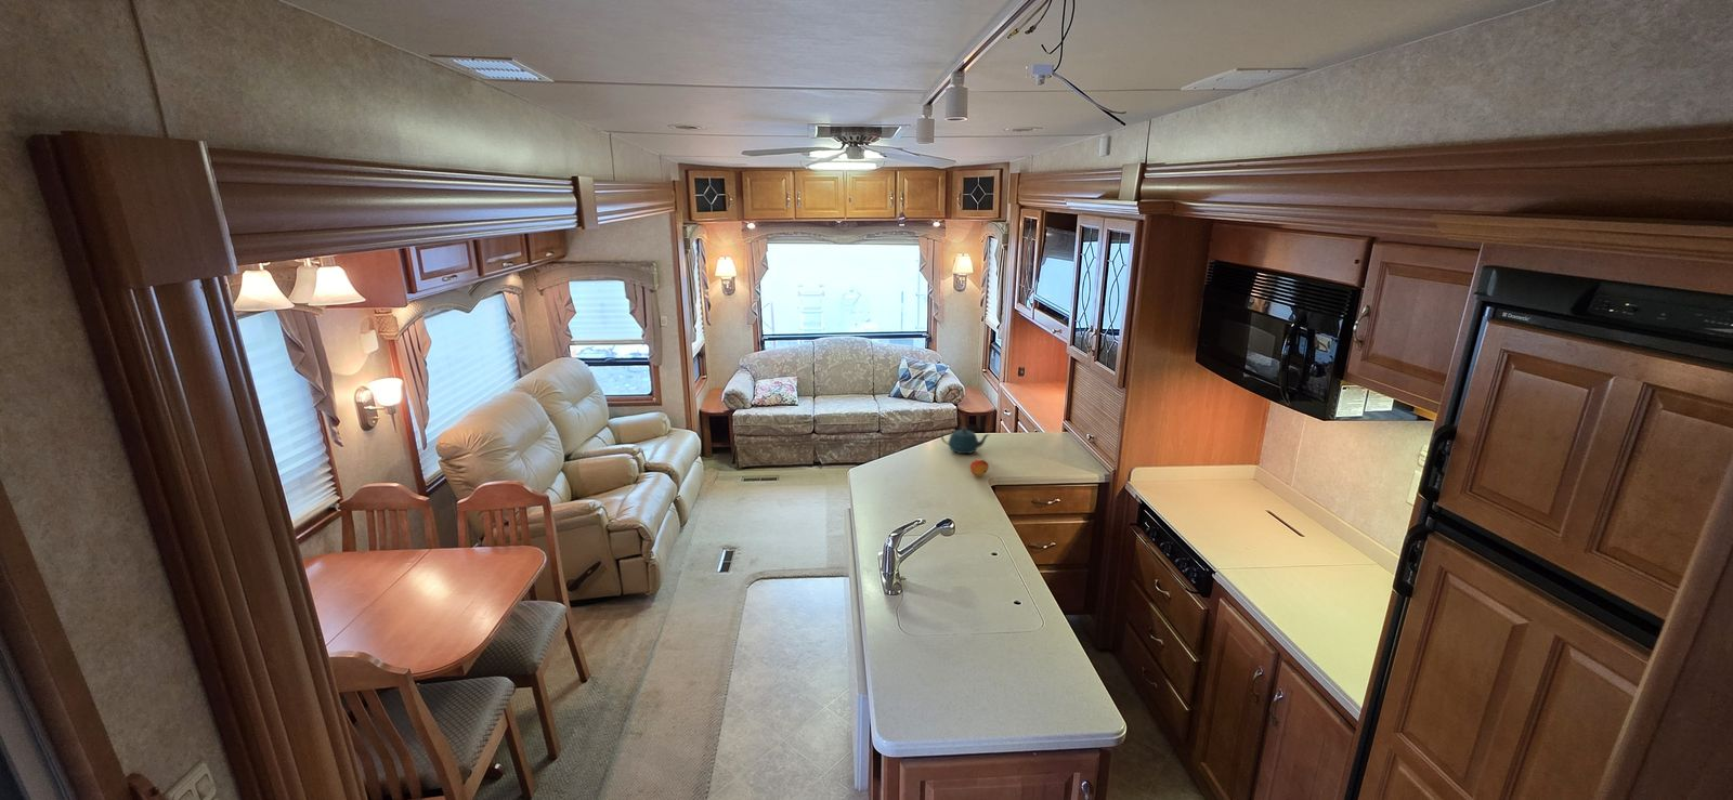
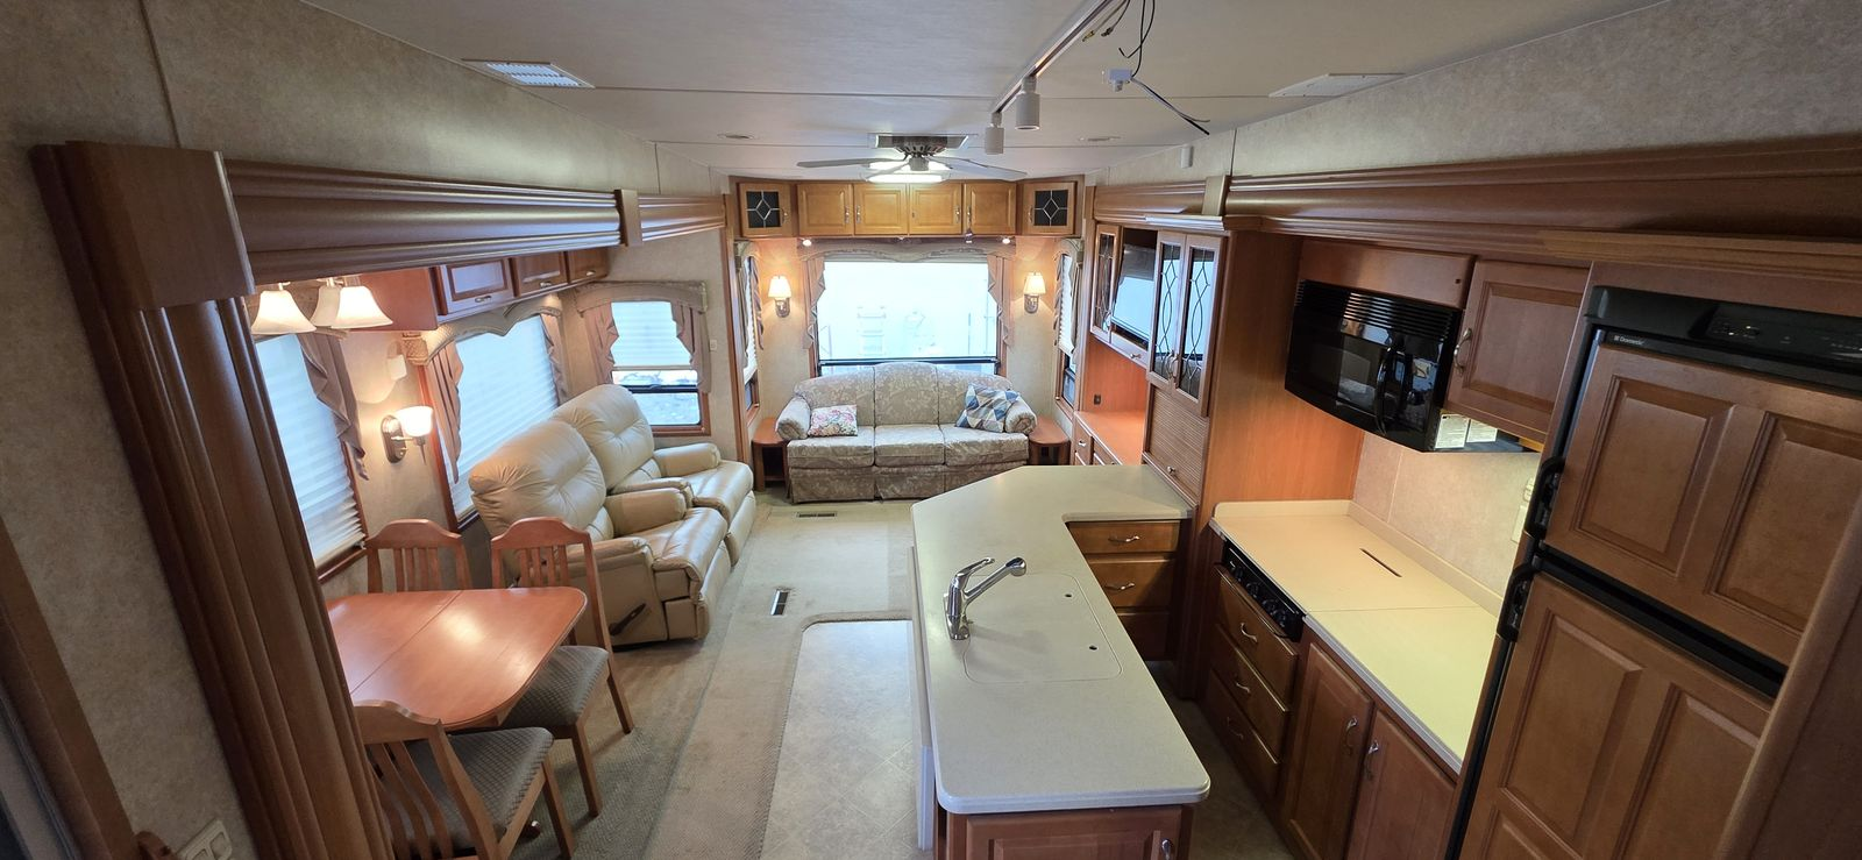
- fruit [969,459,990,478]
- teapot [941,427,990,454]
